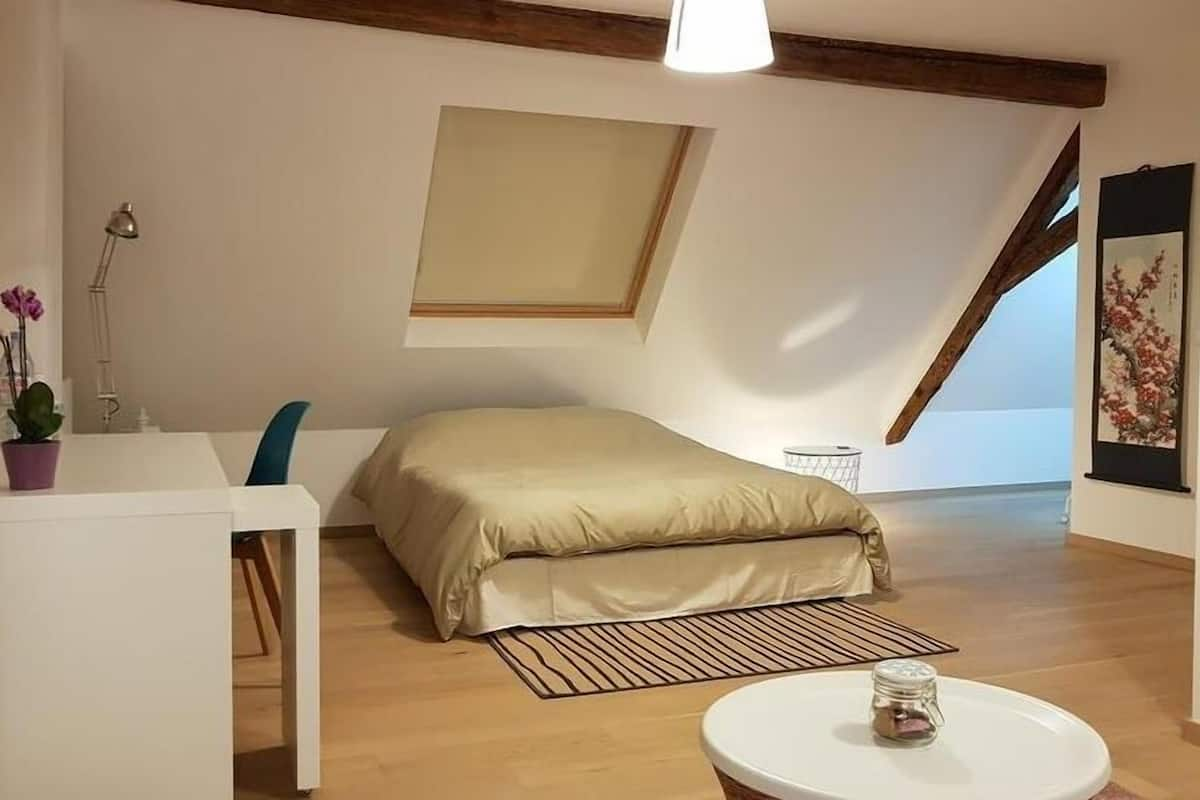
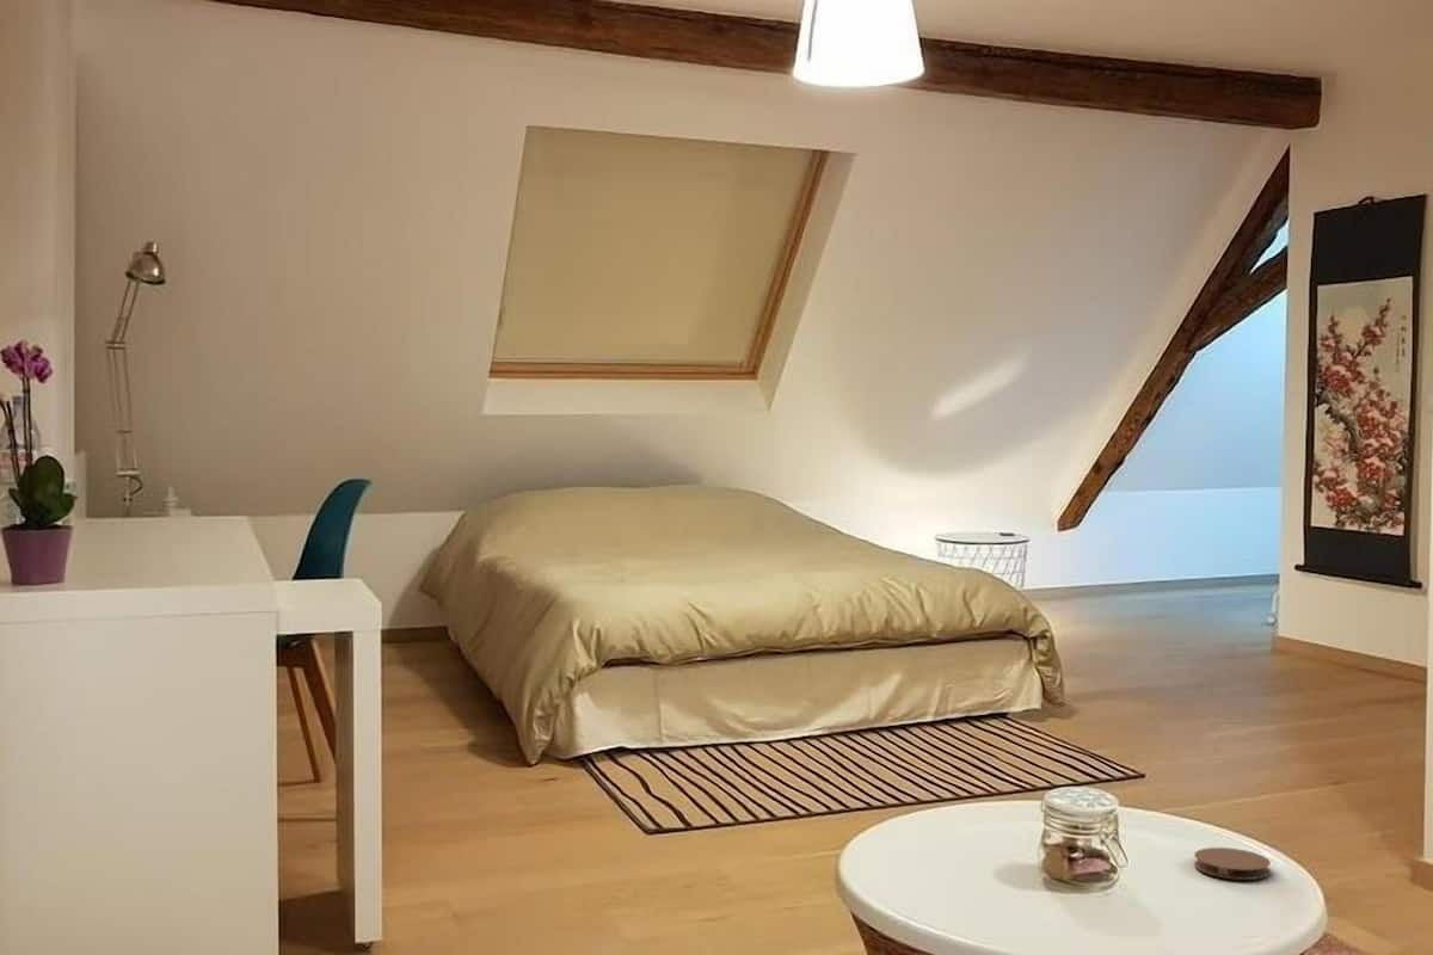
+ coaster [1193,846,1272,881]
